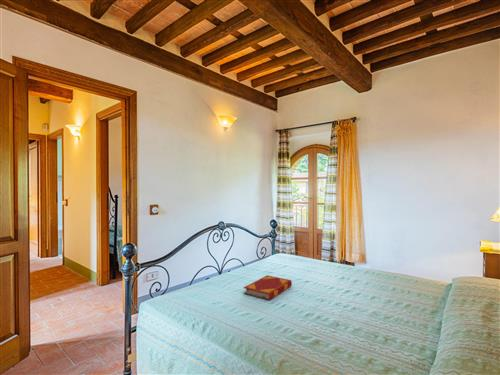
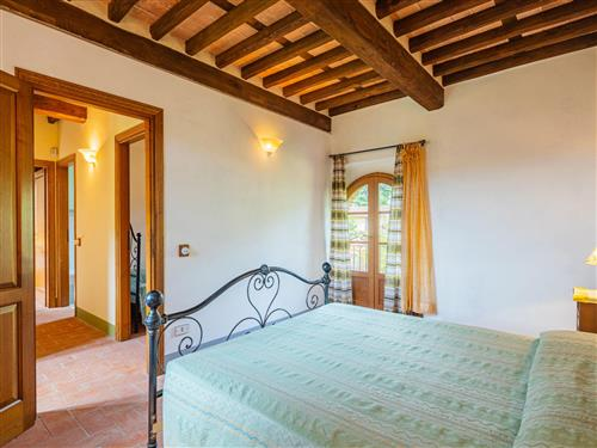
- hardback book [243,274,293,301]
